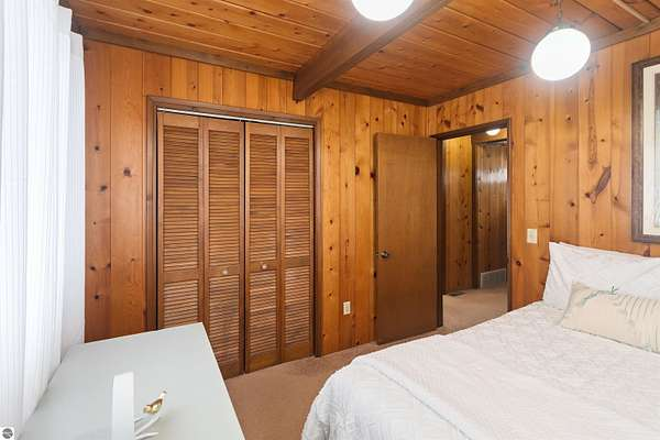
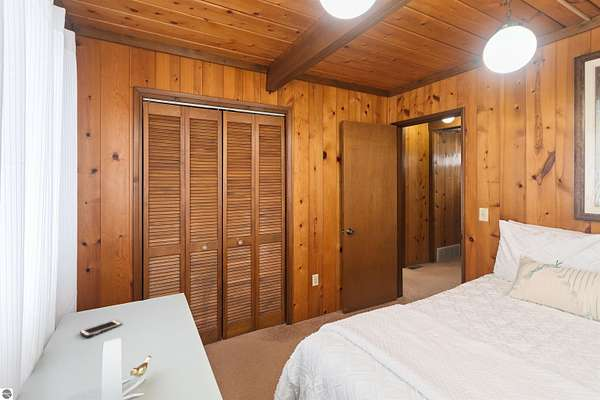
+ cell phone [79,319,123,338]
